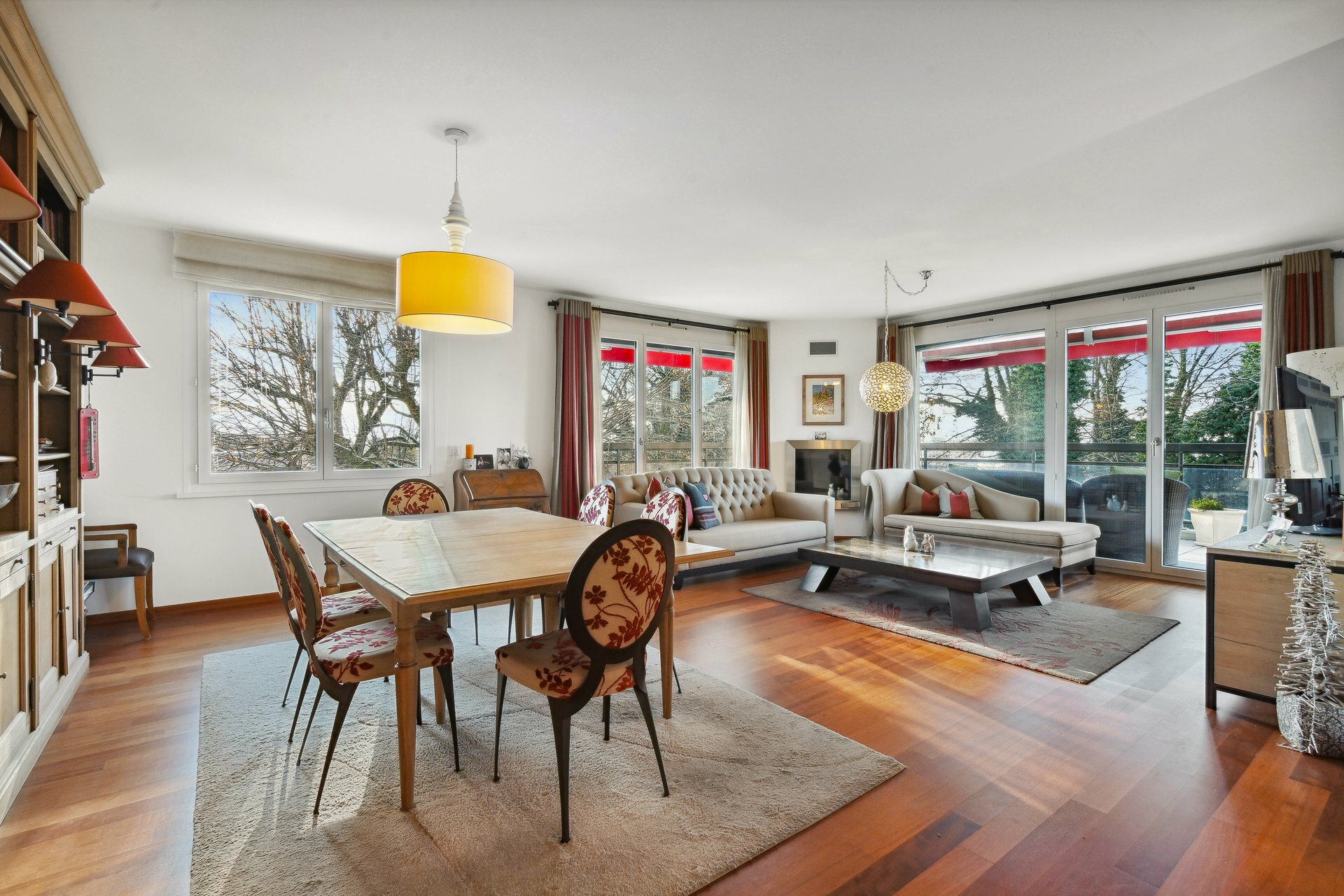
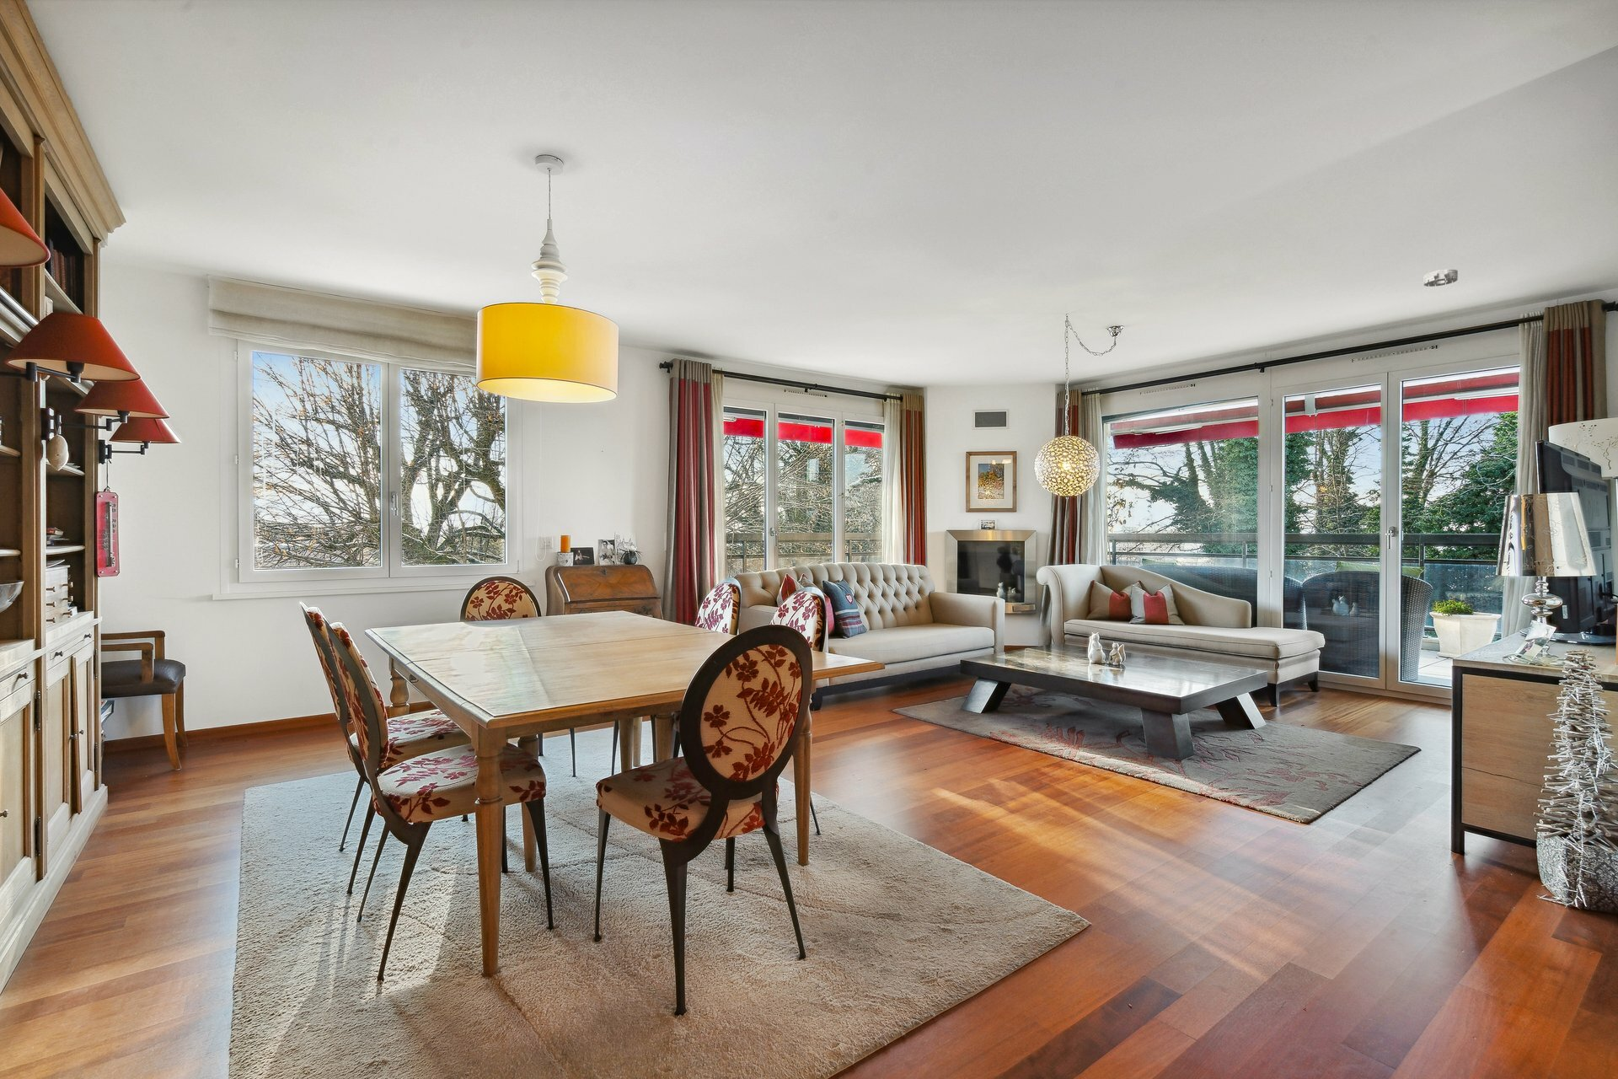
+ smoke detector [1423,269,1459,288]
